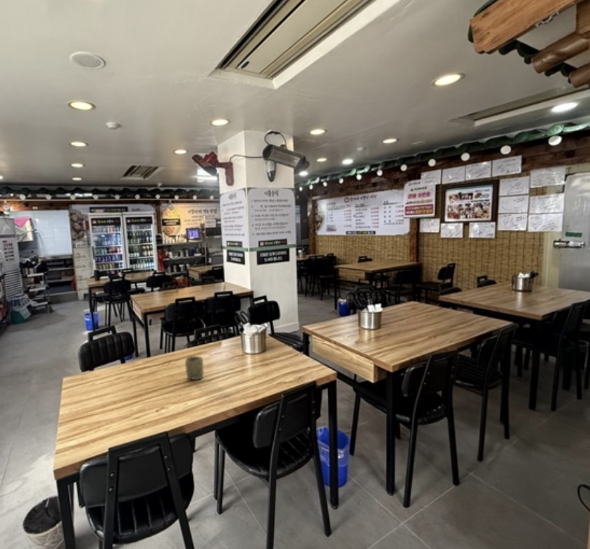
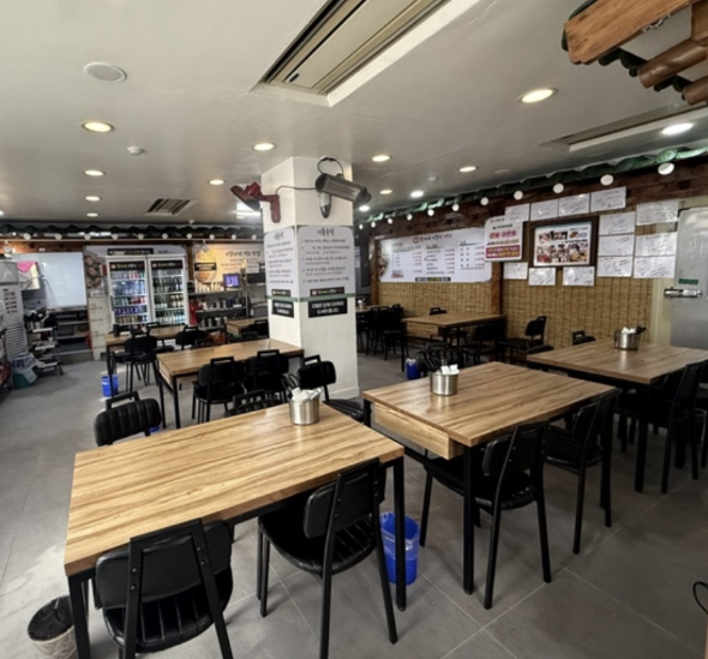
- cup [184,355,204,381]
